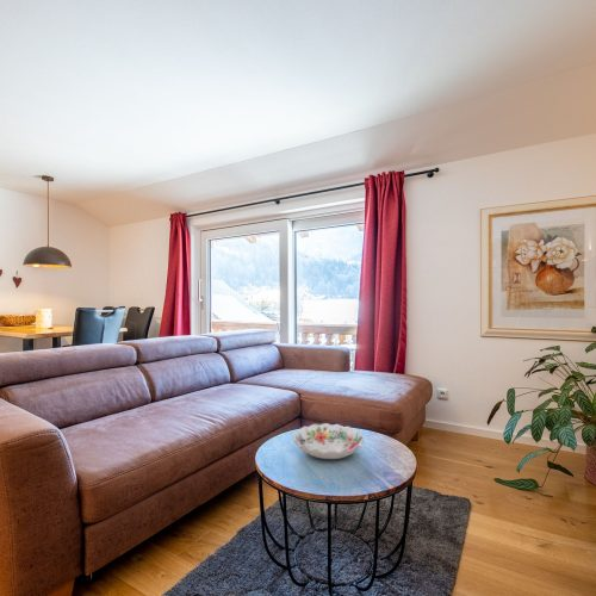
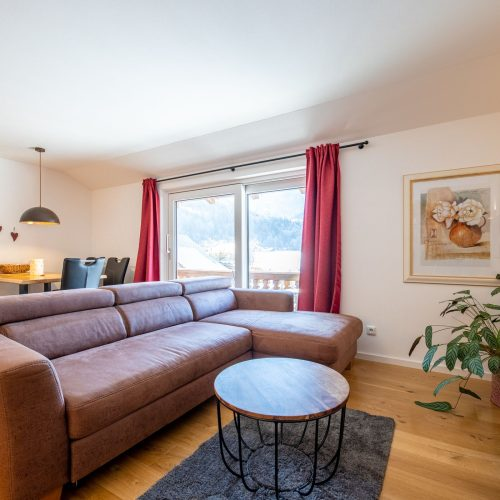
- decorative bowl [293,422,366,460]
